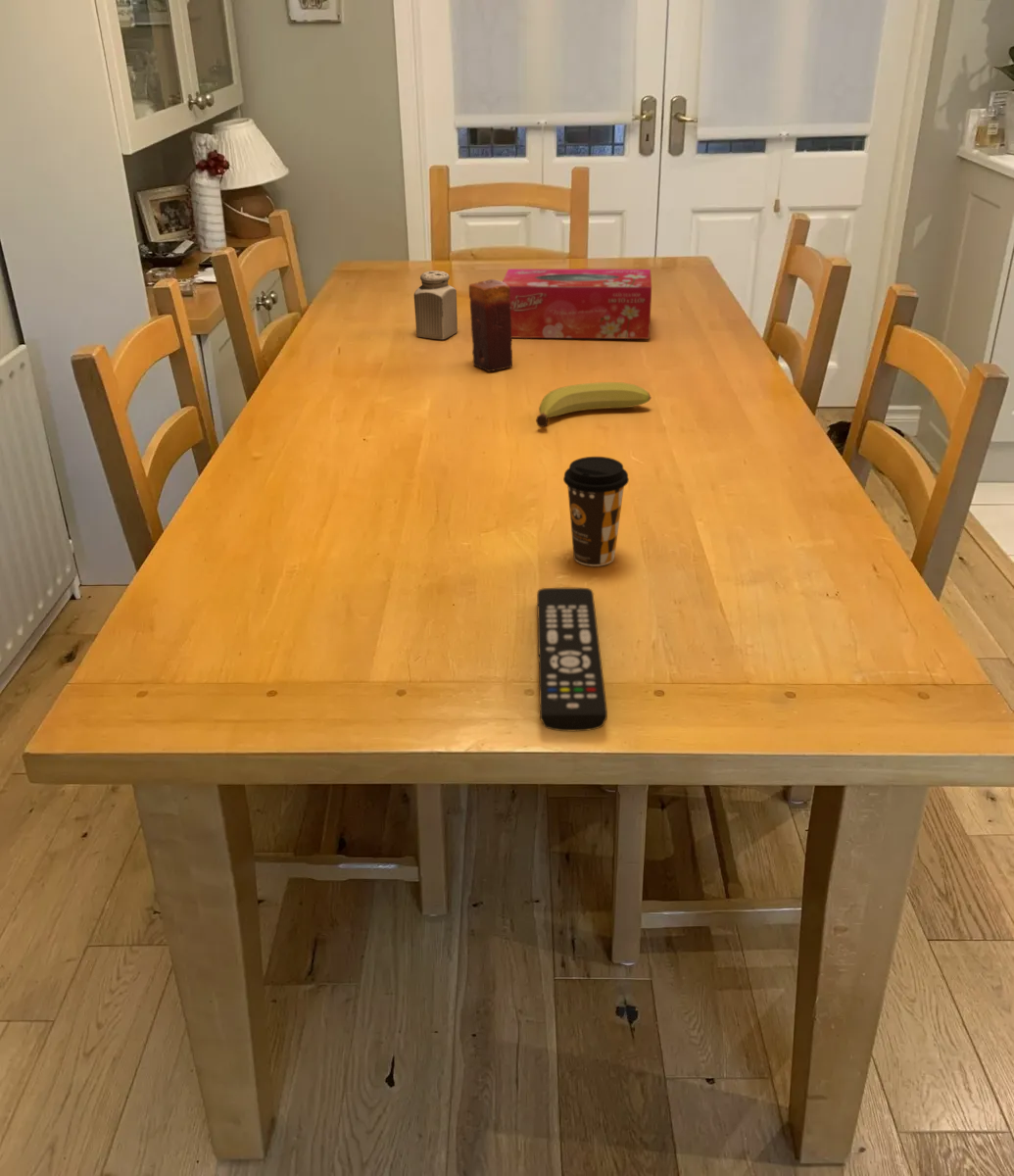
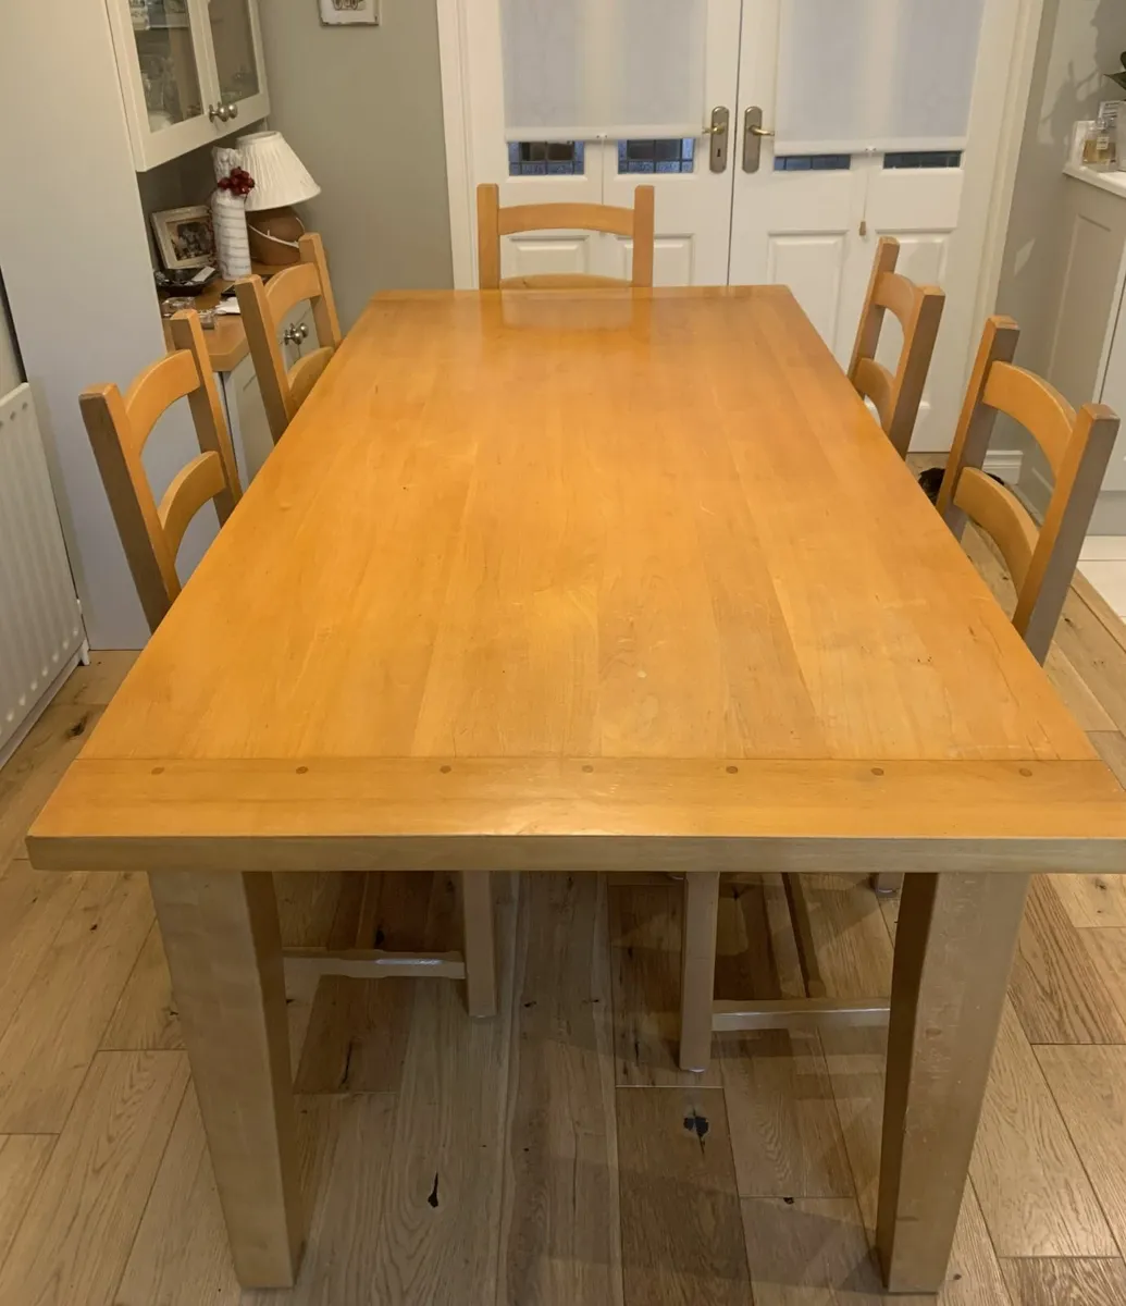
- remote control [536,587,608,732]
- coffee cup [562,456,630,567]
- fruit [535,381,652,428]
- tissue box [502,268,652,340]
- salt shaker [413,270,459,340]
- candle [468,278,513,372]
